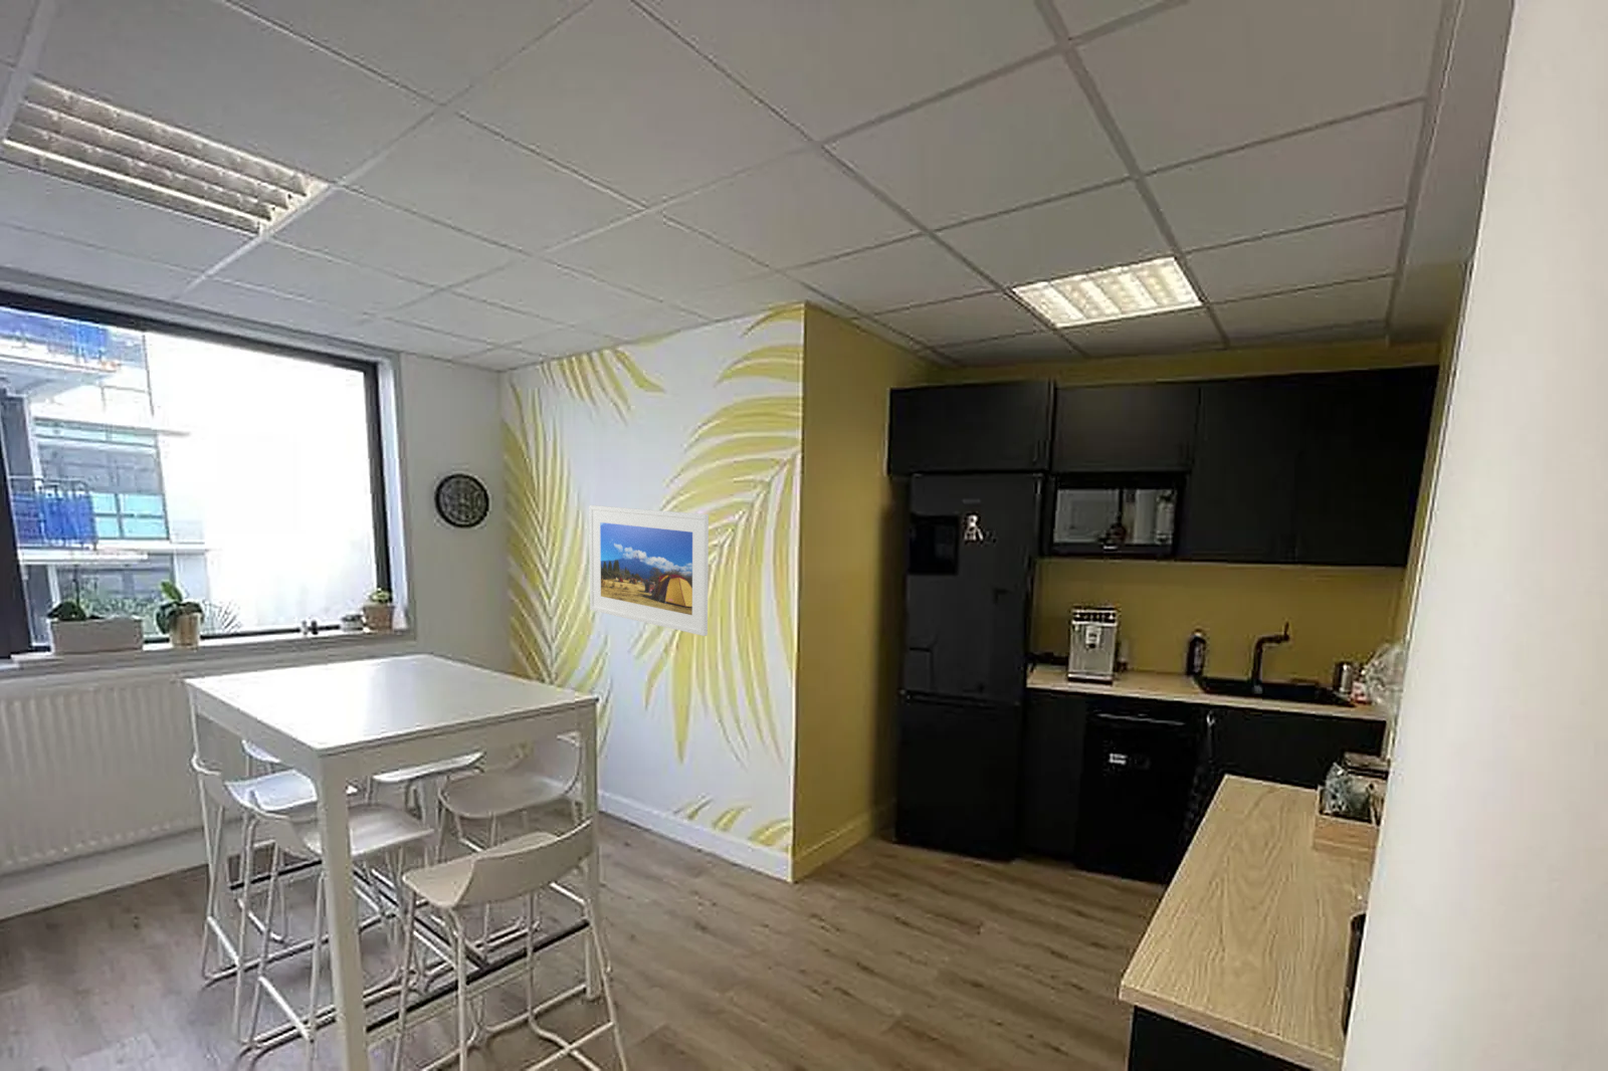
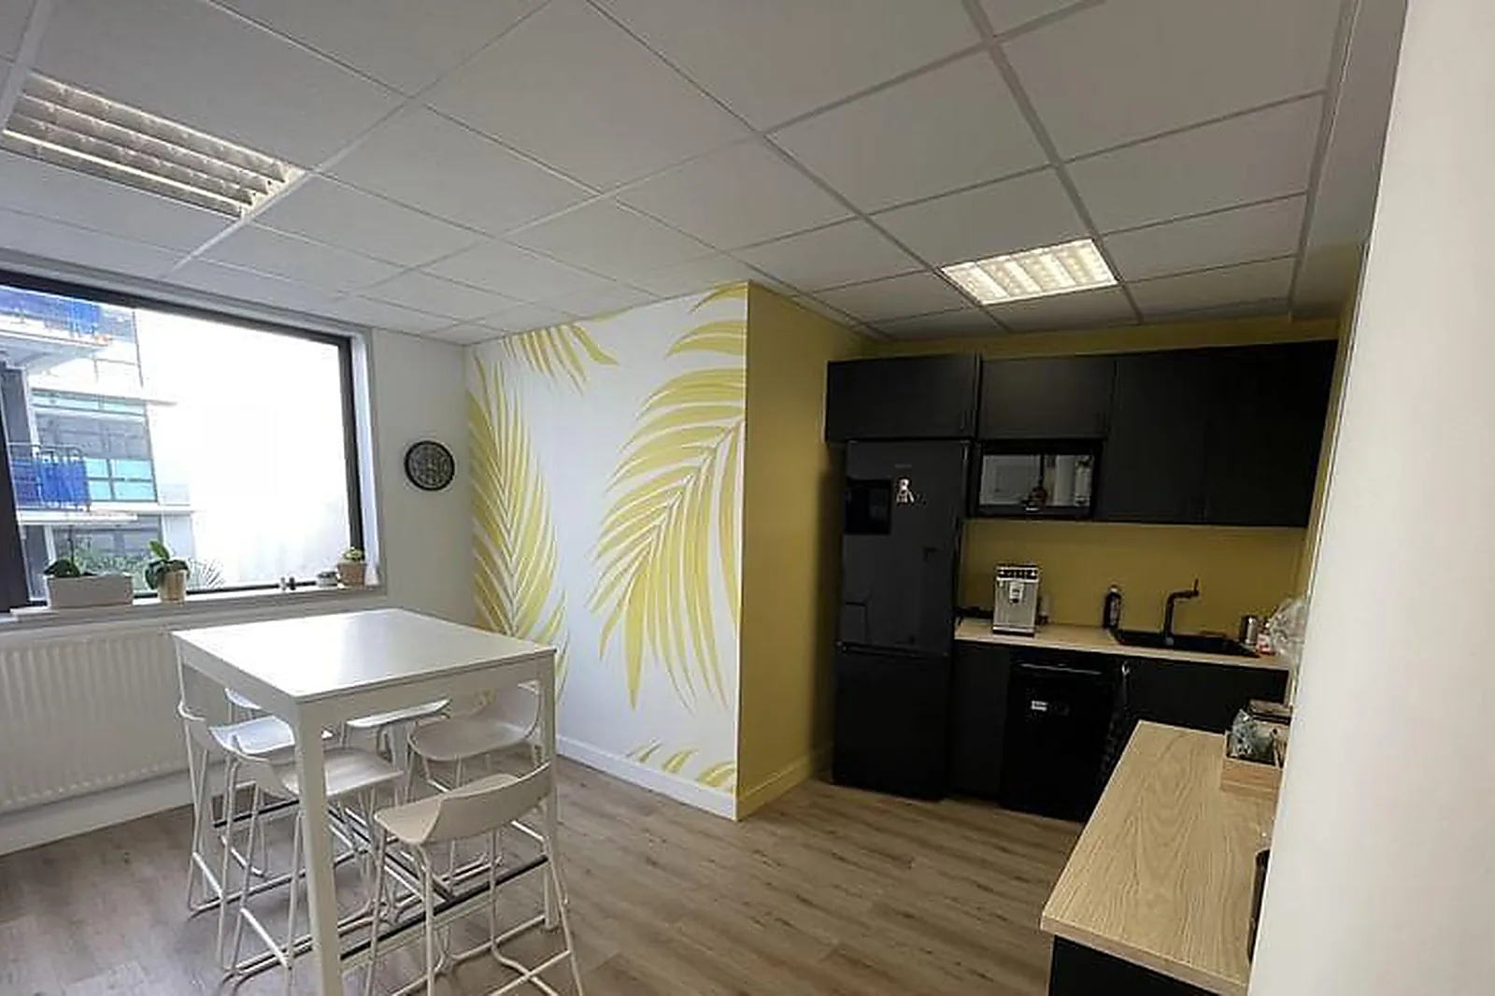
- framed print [588,504,709,637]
